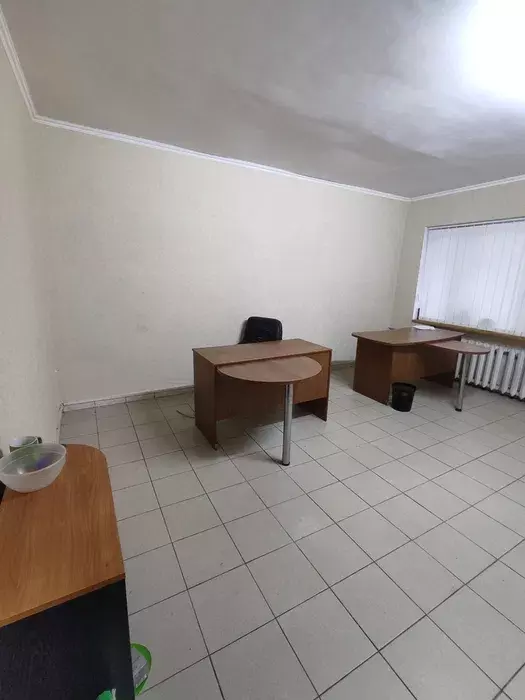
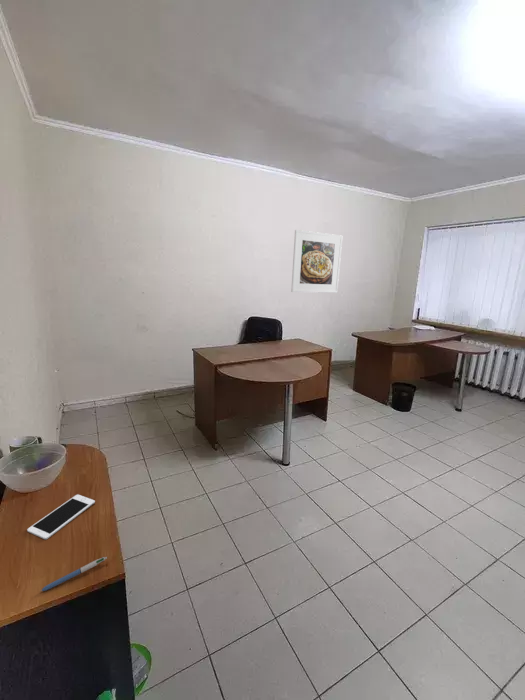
+ pen [40,556,108,592]
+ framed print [290,229,343,294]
+ cell phone [26,494,96,540]
